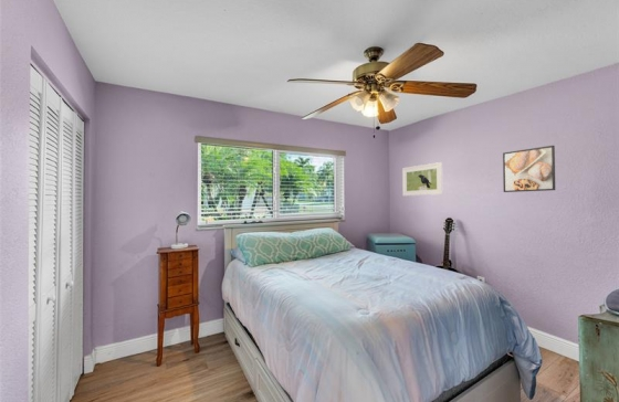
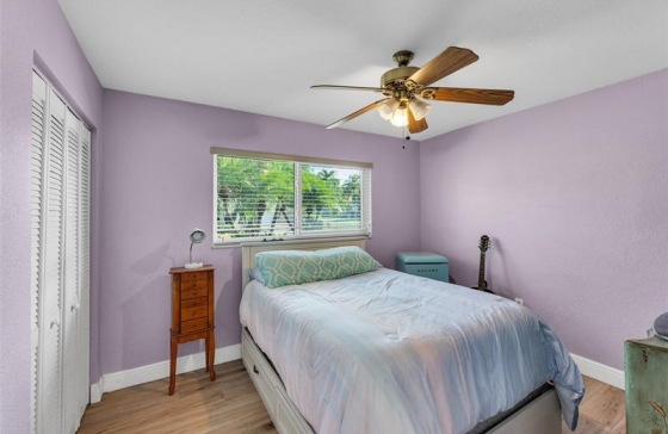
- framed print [401,161,443,197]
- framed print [502,145,556,193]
